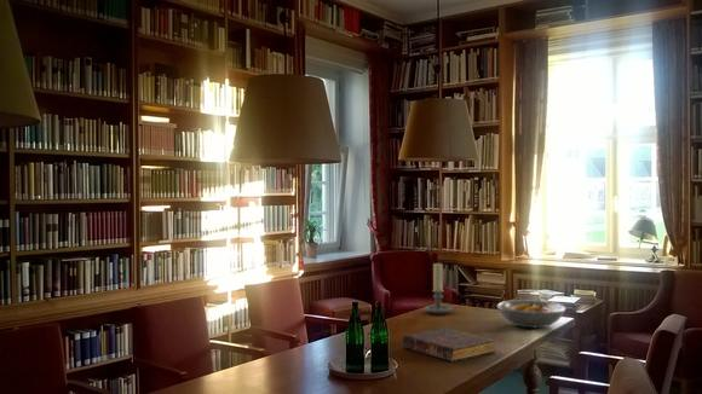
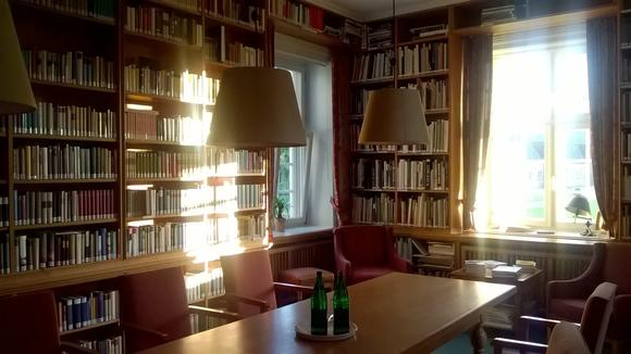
- fruit bowl [495,299,566,329]
- book [402,328,496,363]
- candle holder [424,262,453,315]
